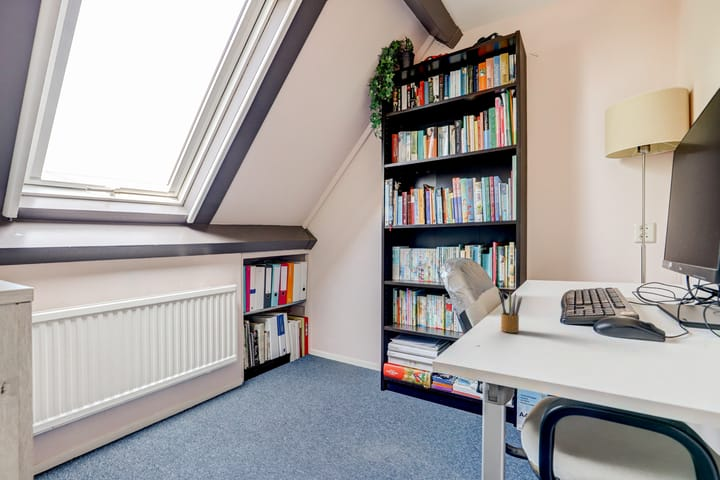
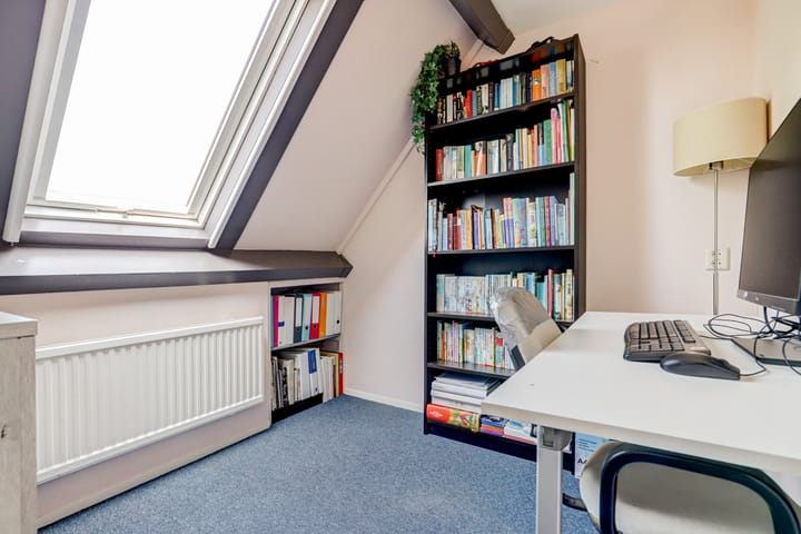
- pencil box [497,289,523,334]
